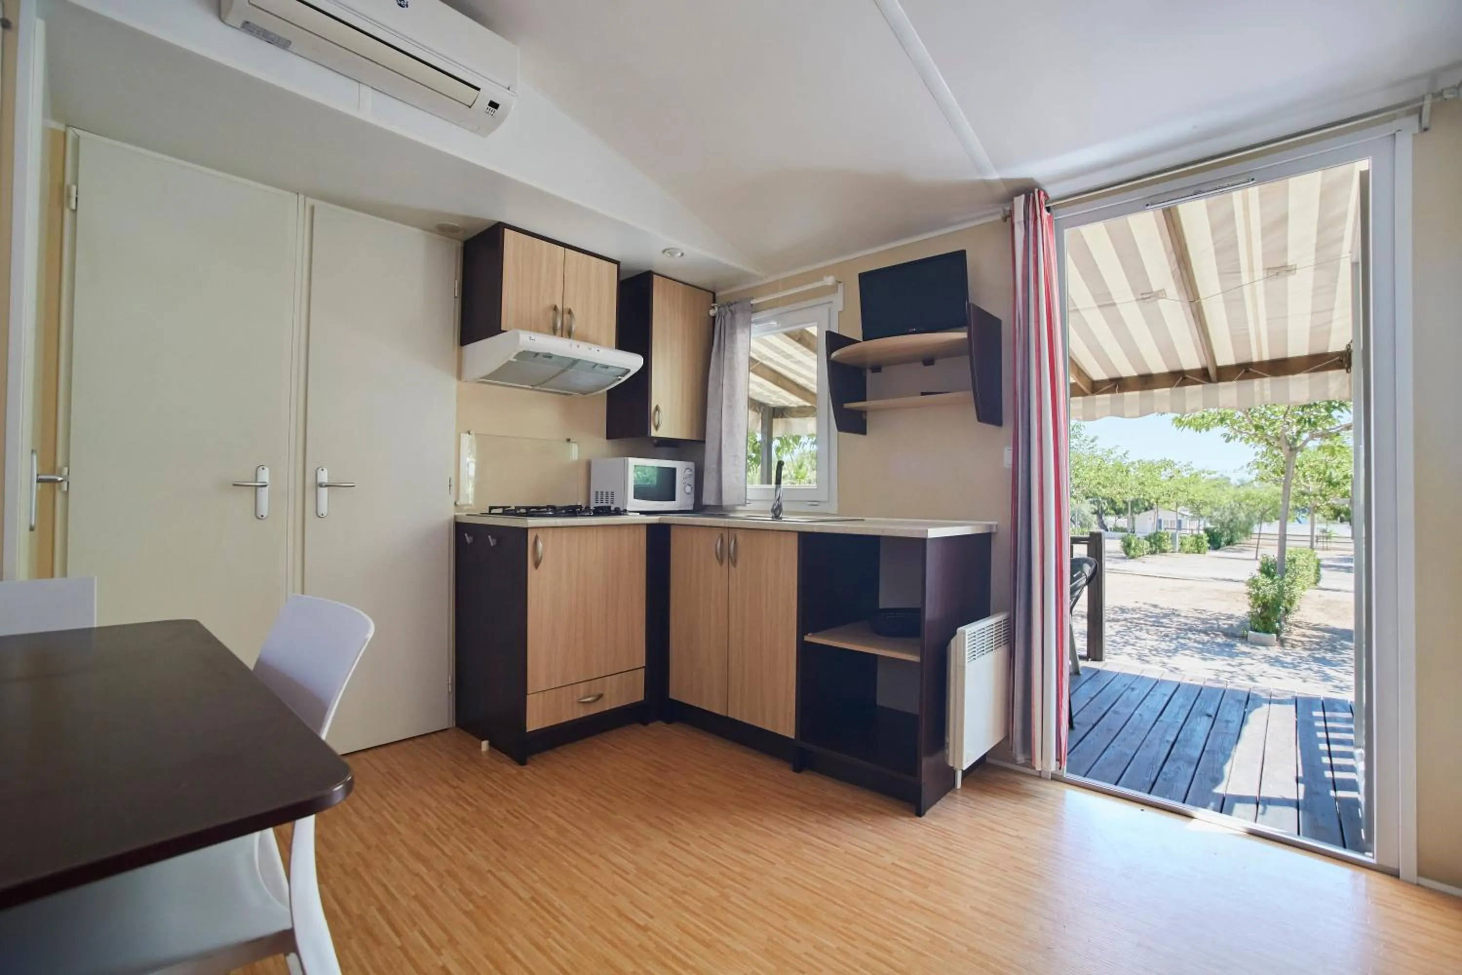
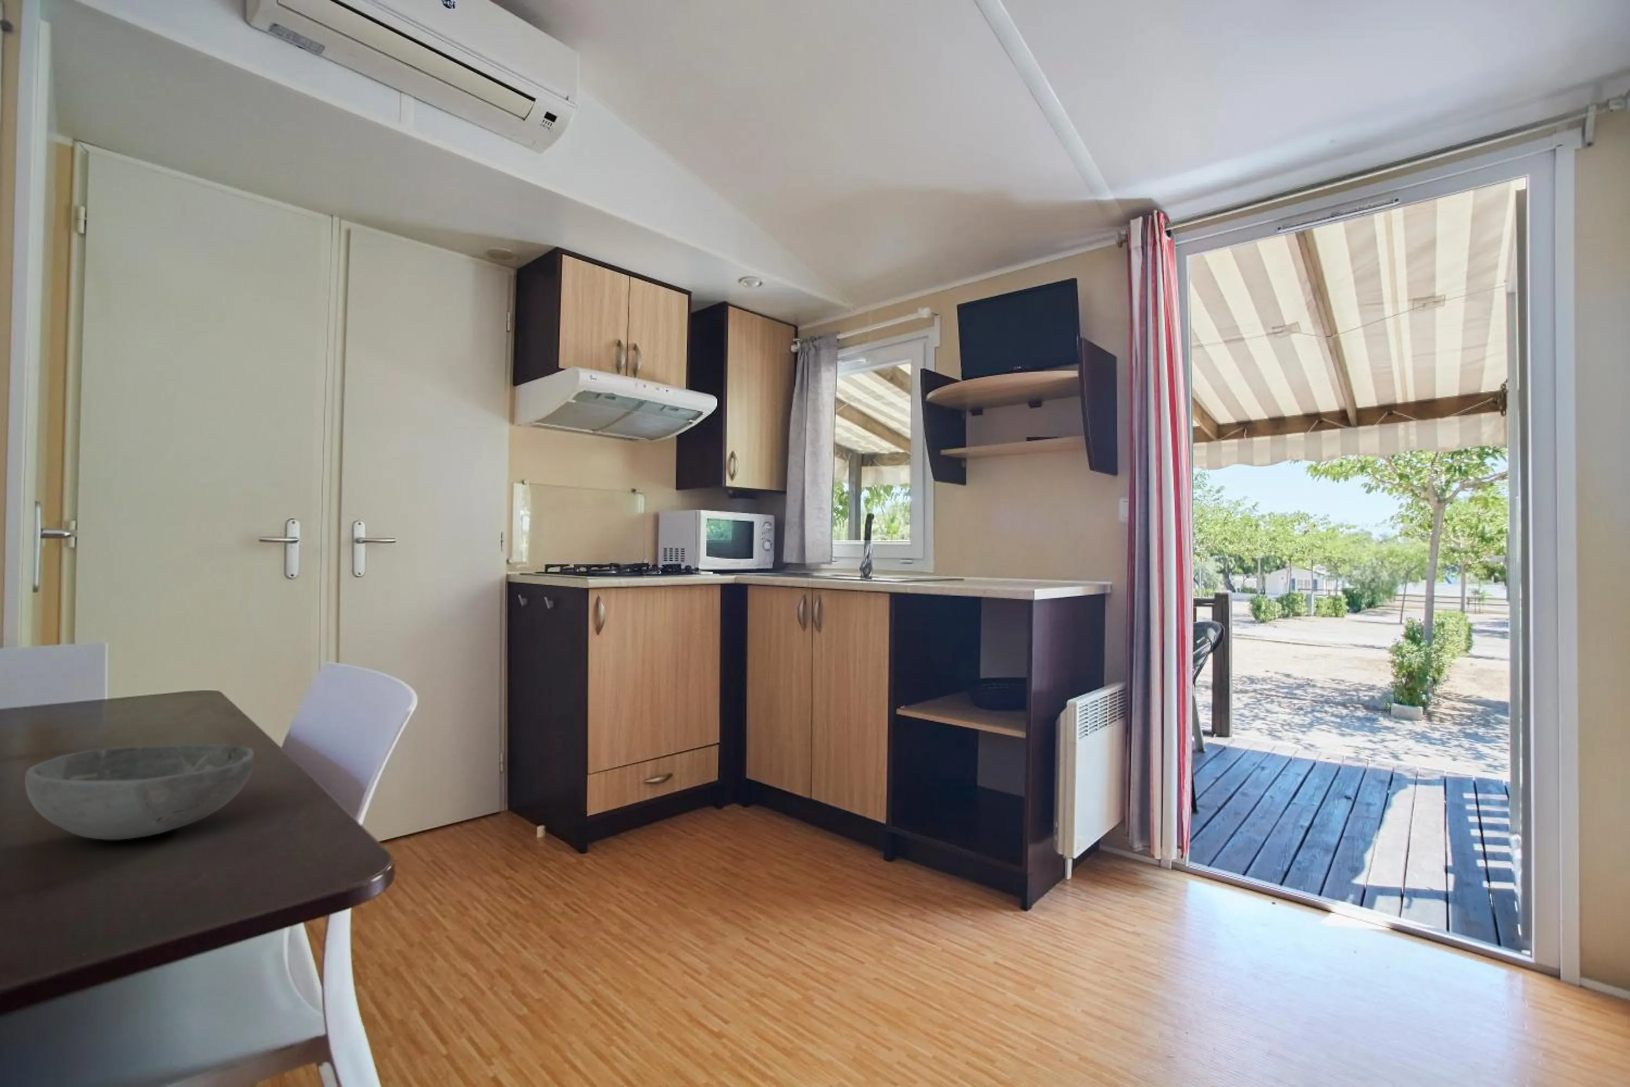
+ bowl [24,744,255,841]
